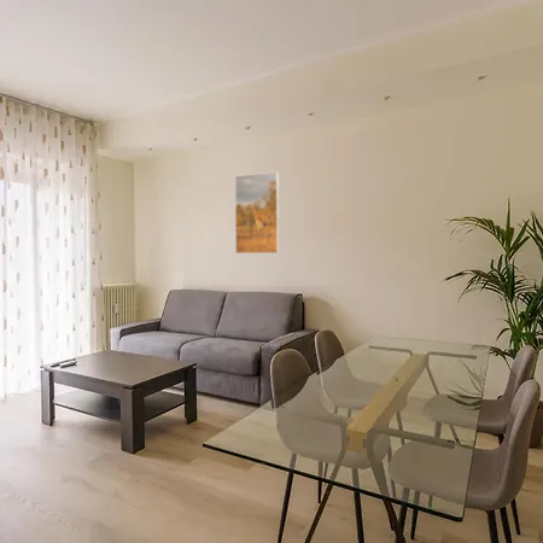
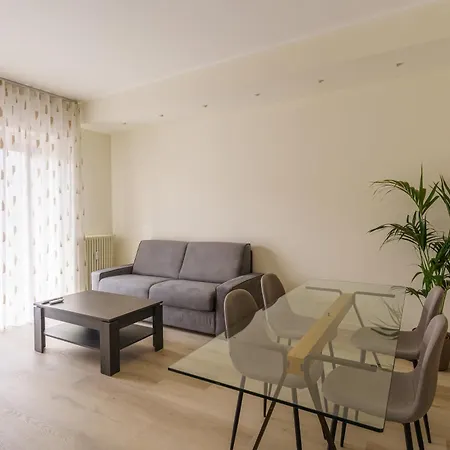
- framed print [234,170,280,255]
